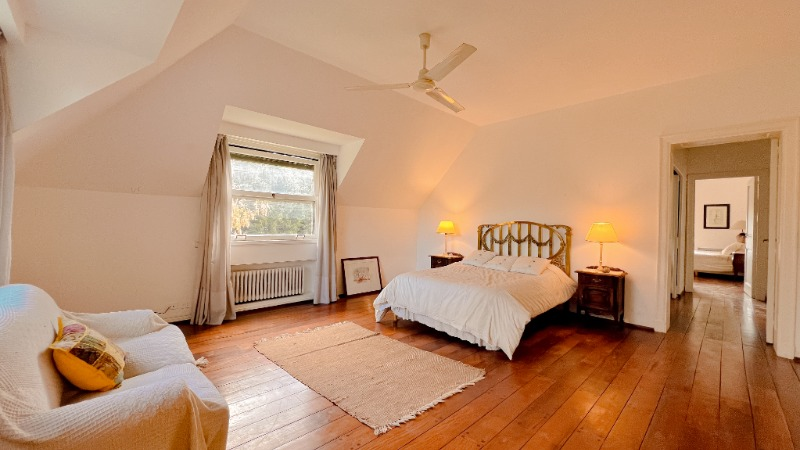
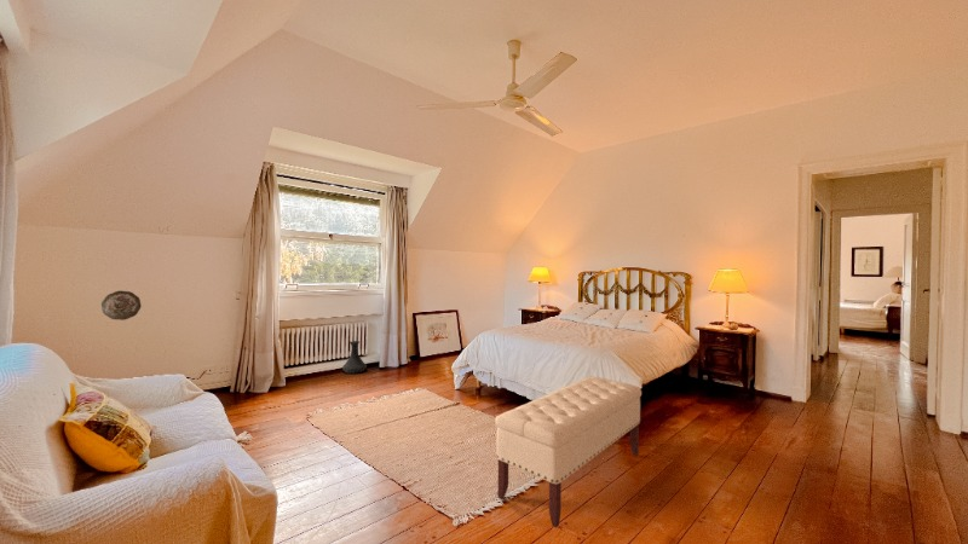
+ vase [341,340,368,375]
+ decorative plate [100,290,143,322]
+ bench [494,376,643,528]
